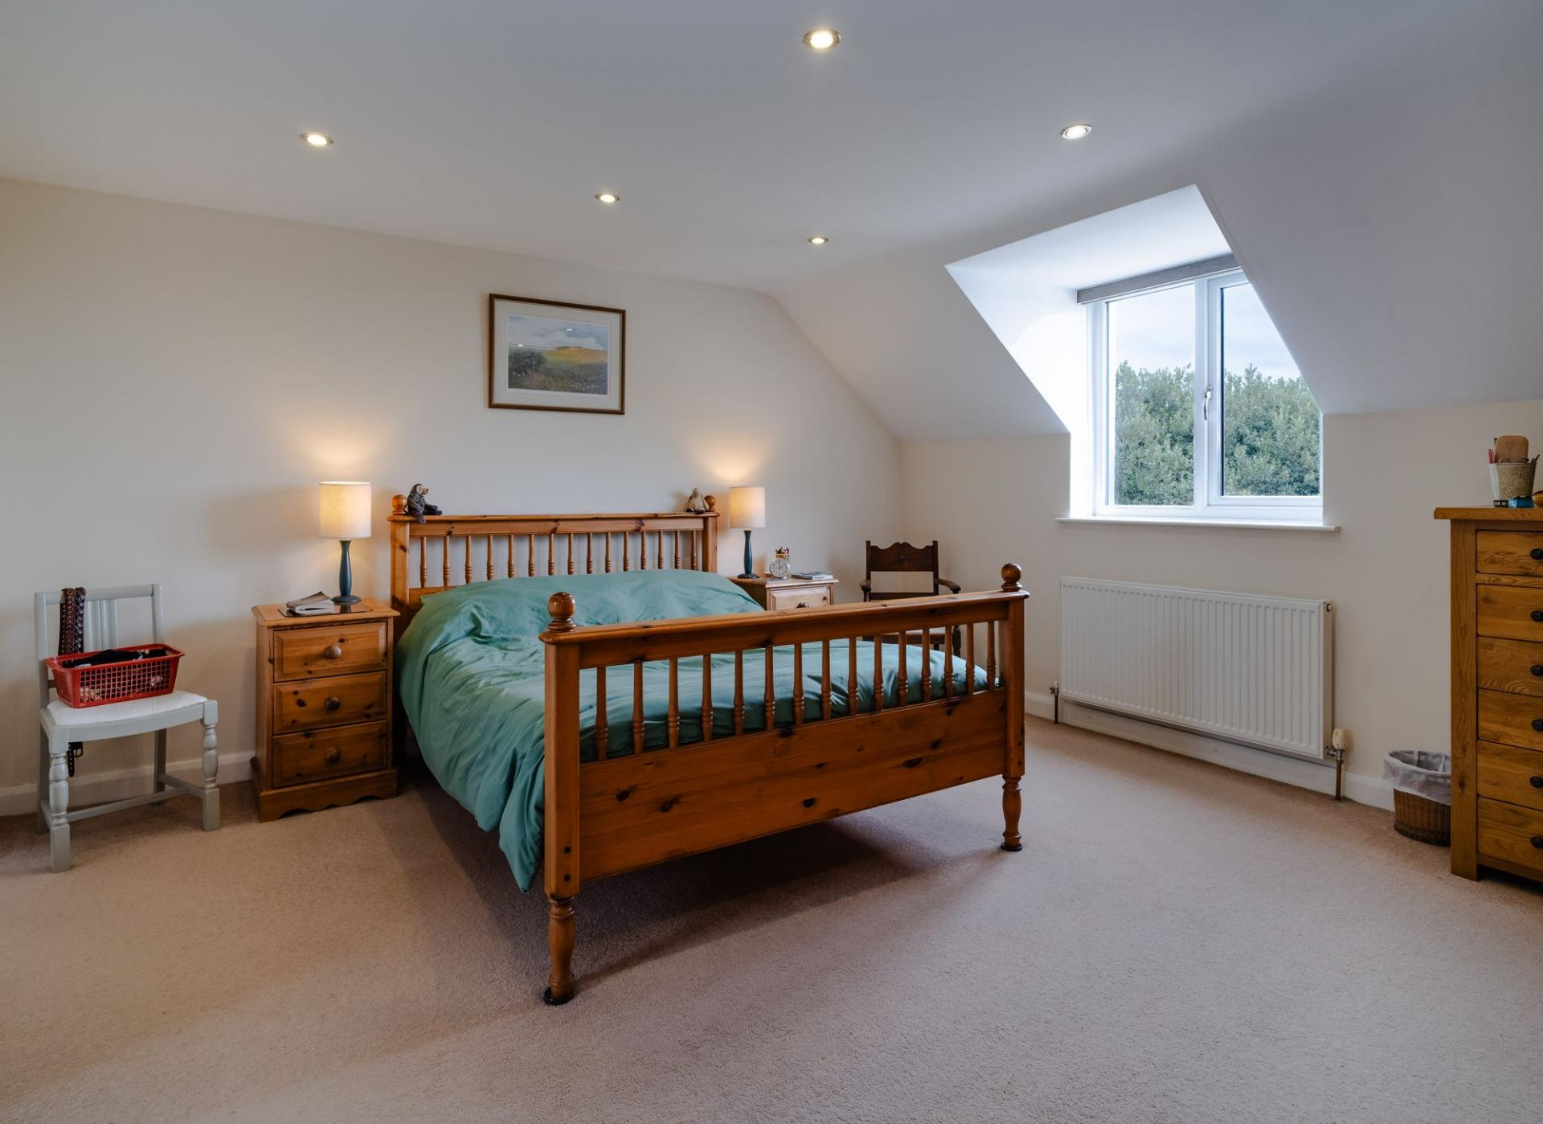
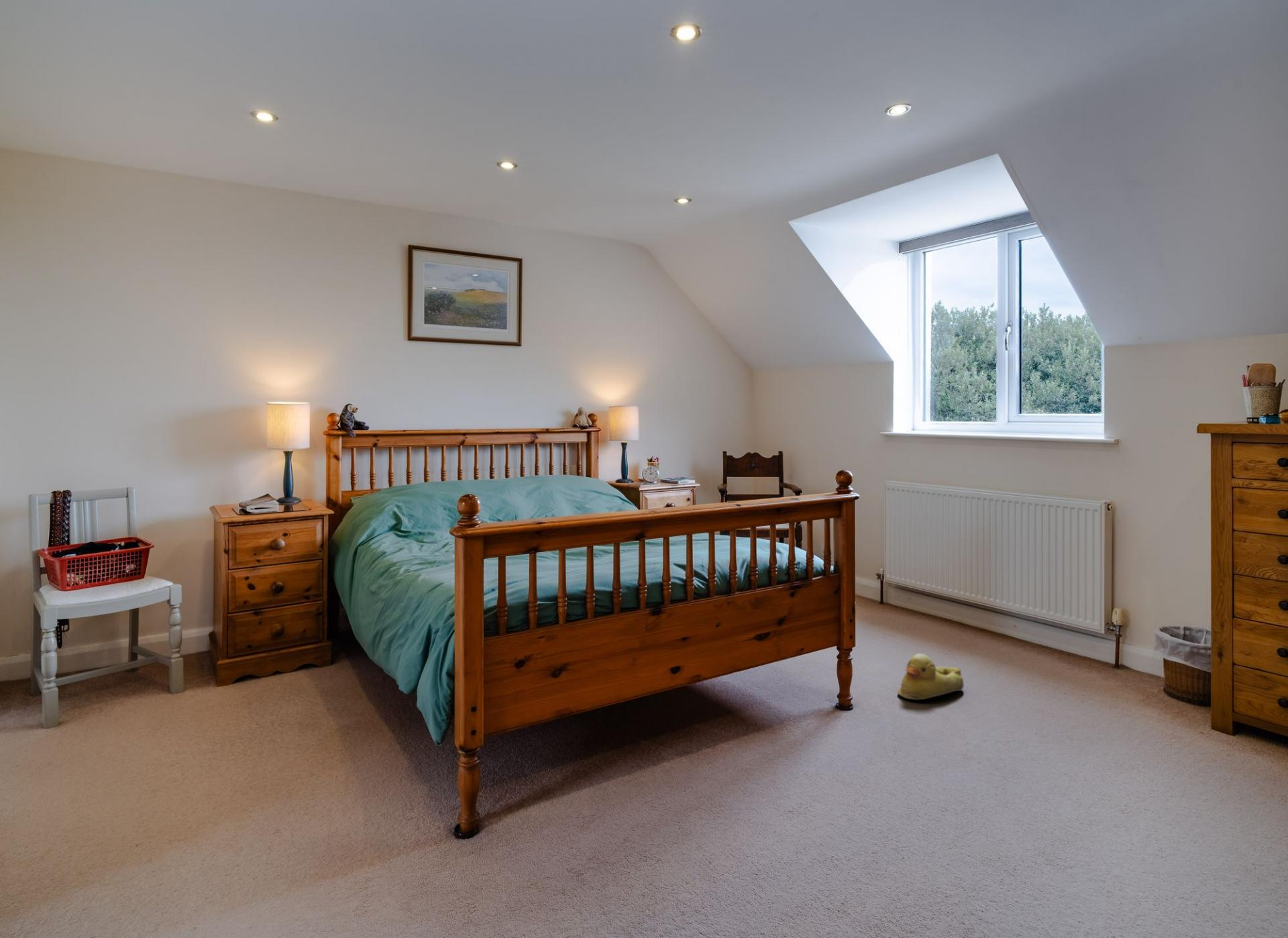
+ rubber duck [897,653,965,700]
